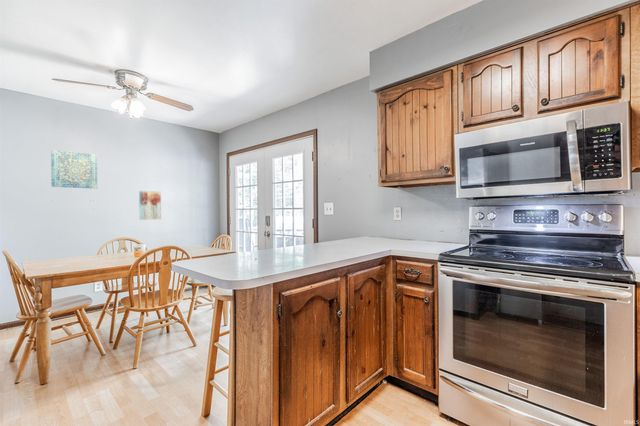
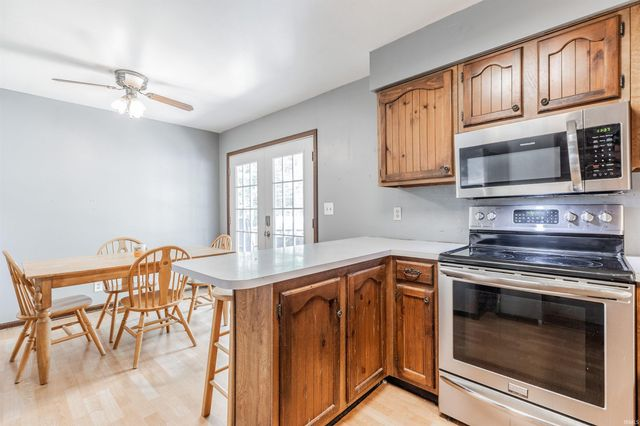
- wall art [138,190,162,221]
- wall art [50,149,98,190]
